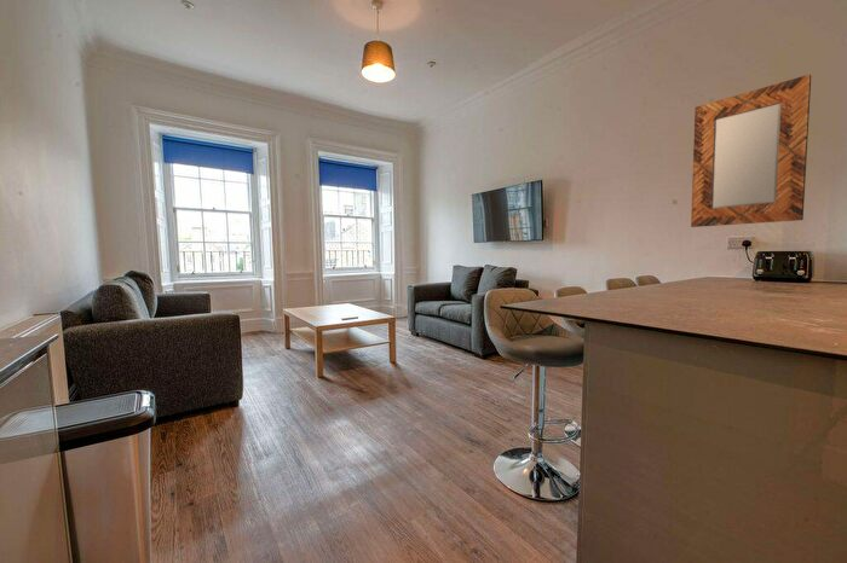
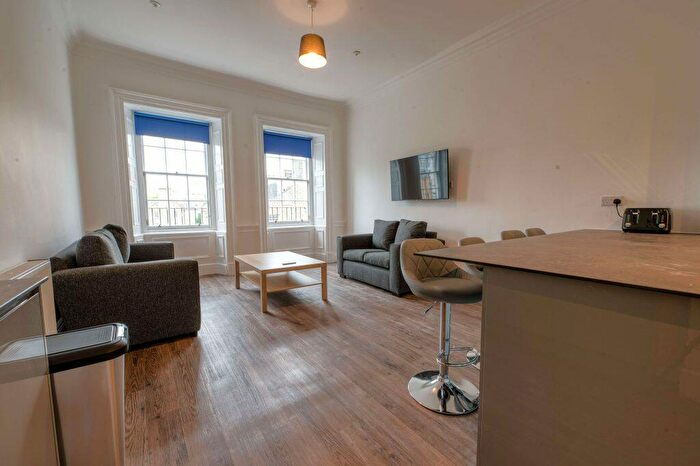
- home mirror [690,74,812,228]
